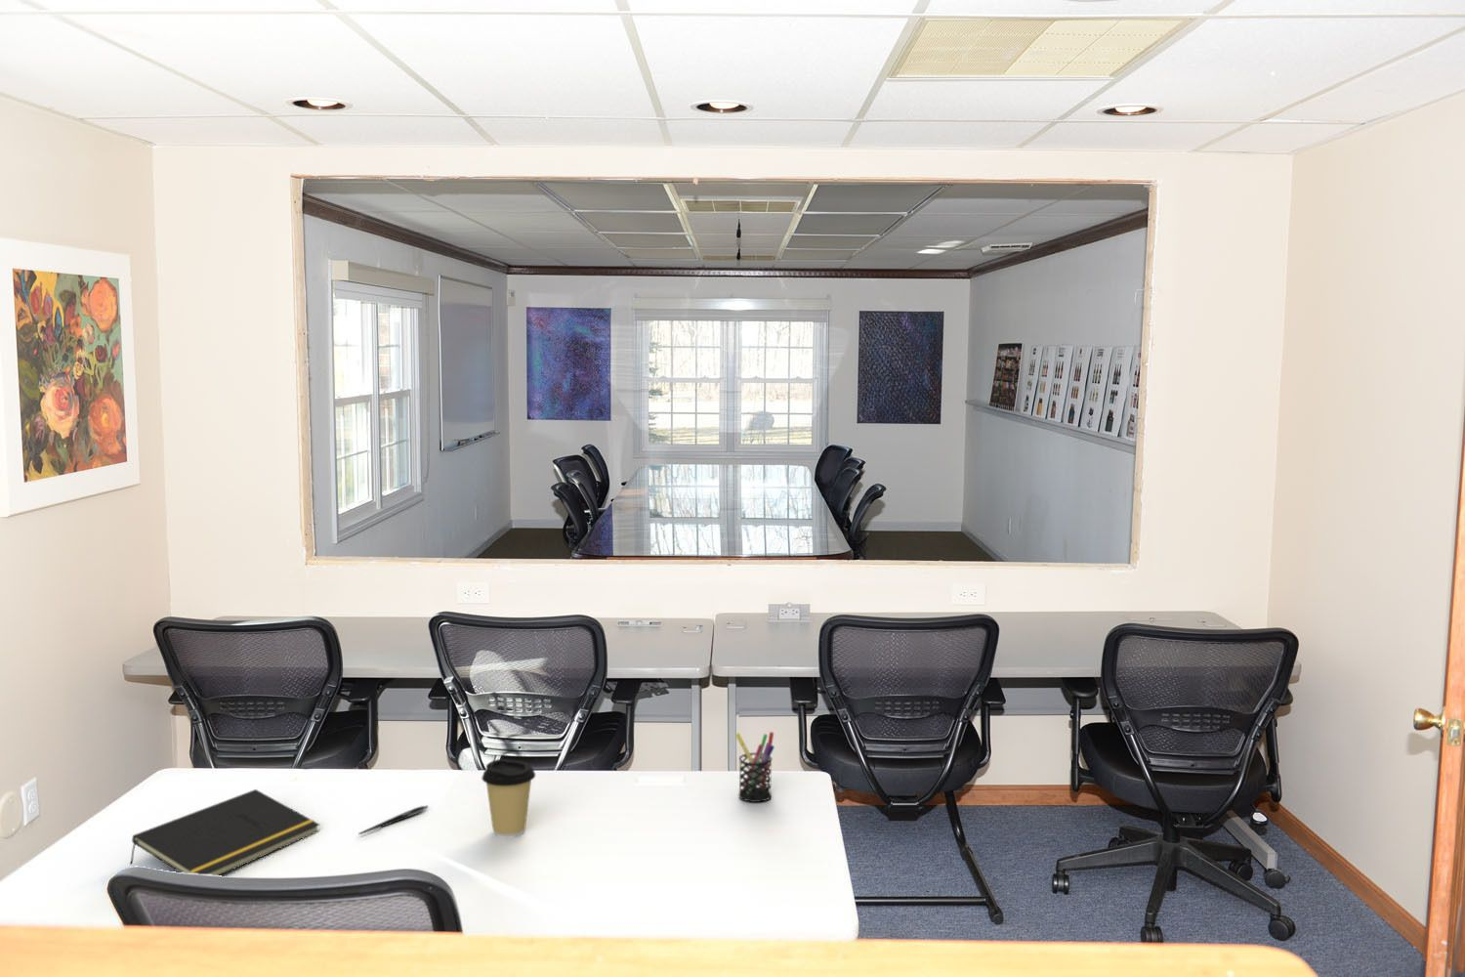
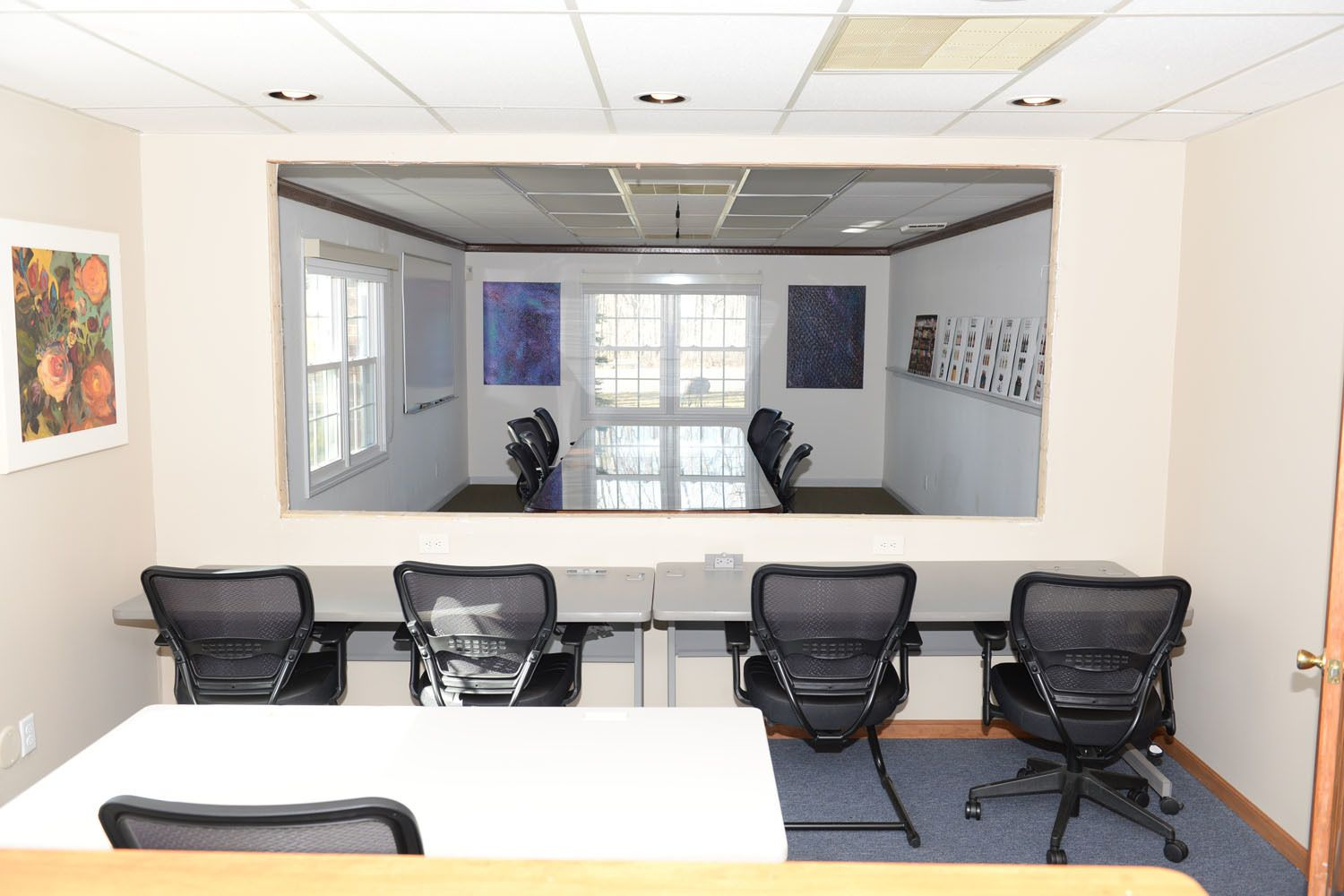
- coffee cup [481,758,536,840]
- pen holder [735,731,775,804]
- pen [358,805,428,835]
- notepad [129,788,320,877]
